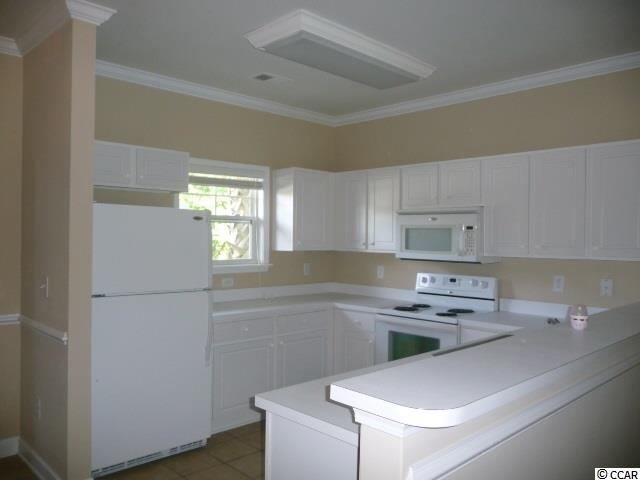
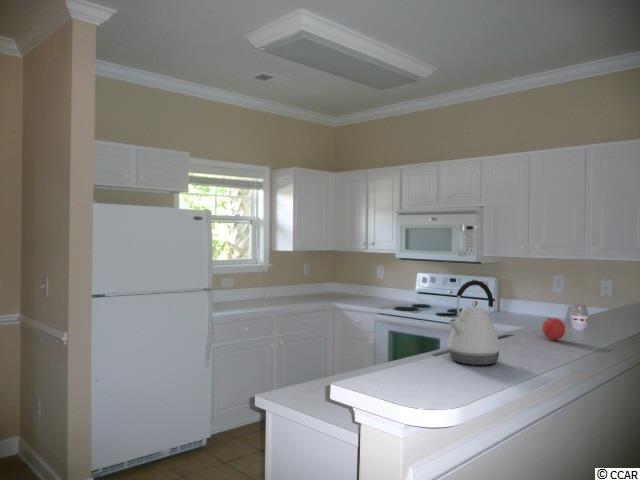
+ fruit [541,317,566,341]
+ kettle [447,279,502,366]
